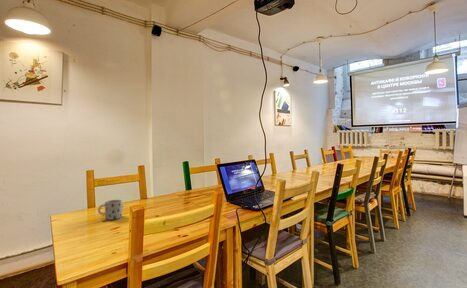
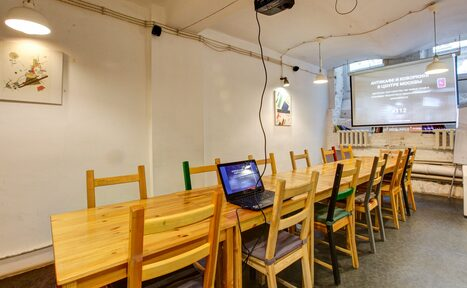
- mug [97,199,123,221]
